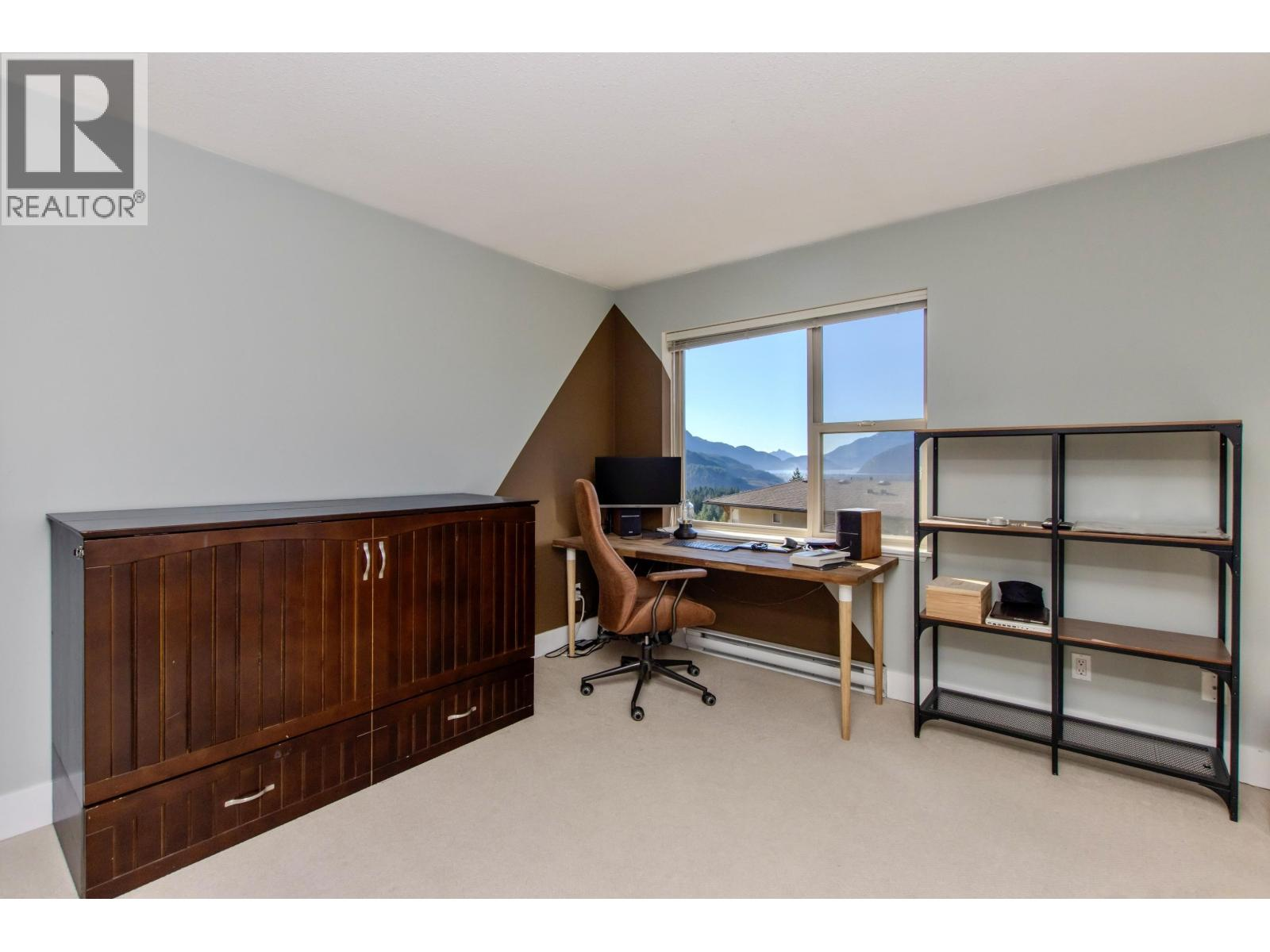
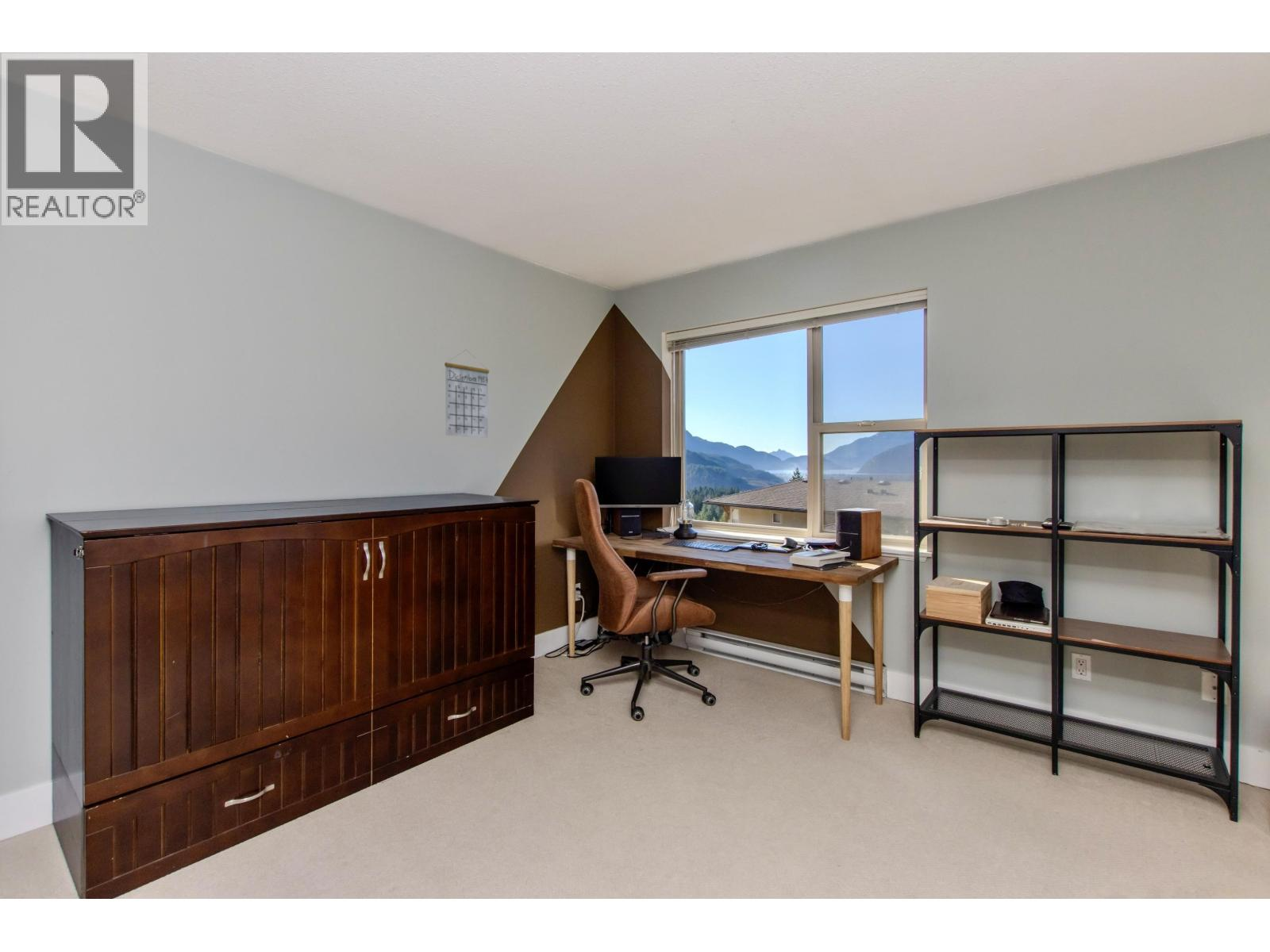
+ calendar [444,349,490,439]
